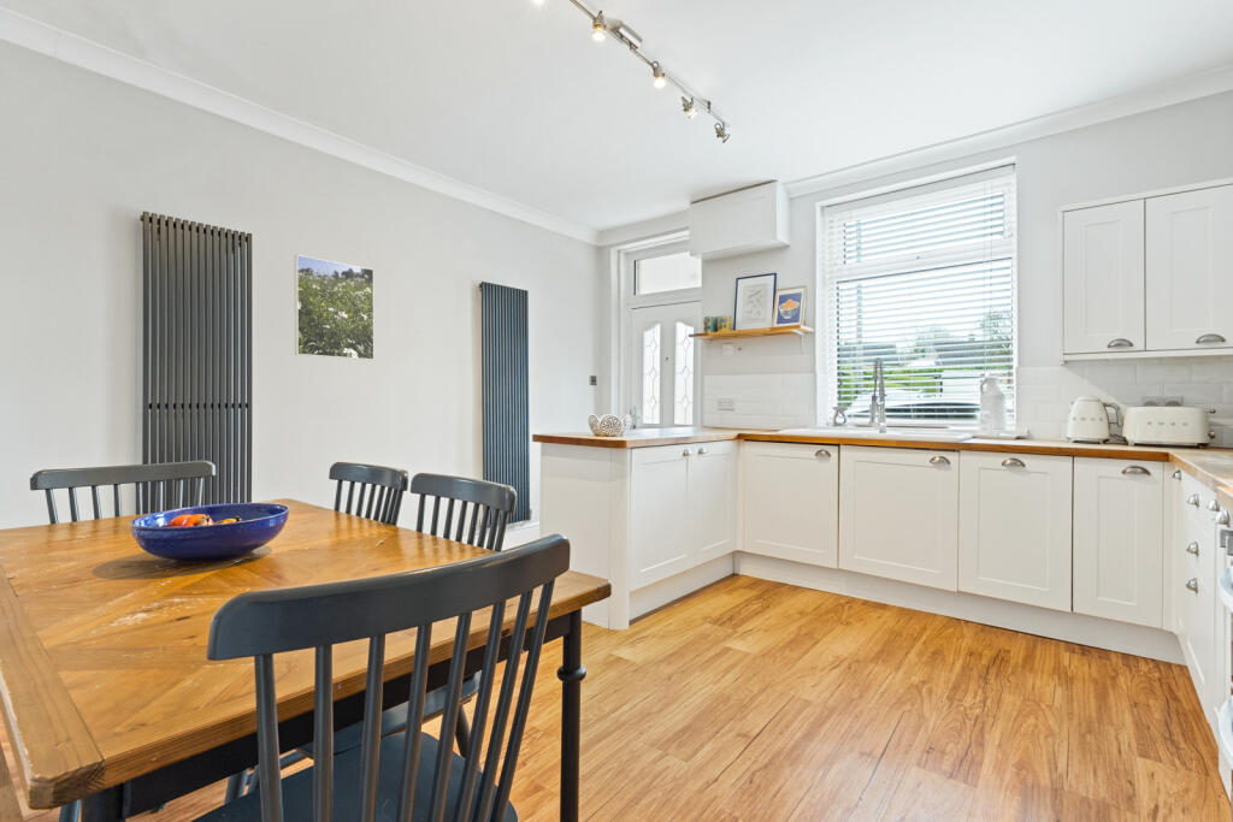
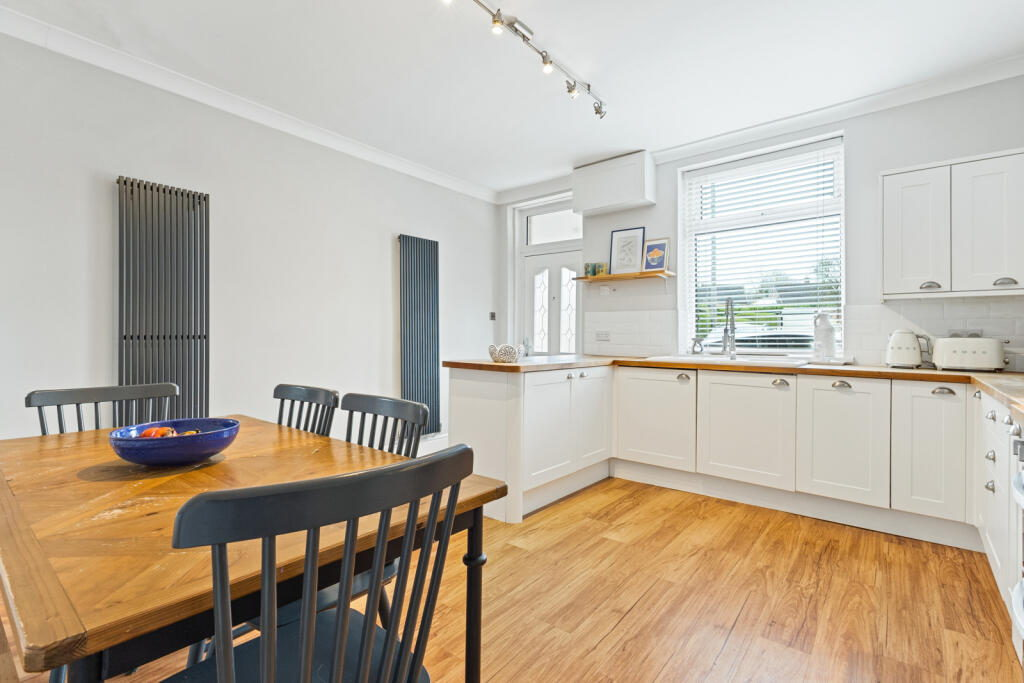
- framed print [294,254,376,361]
